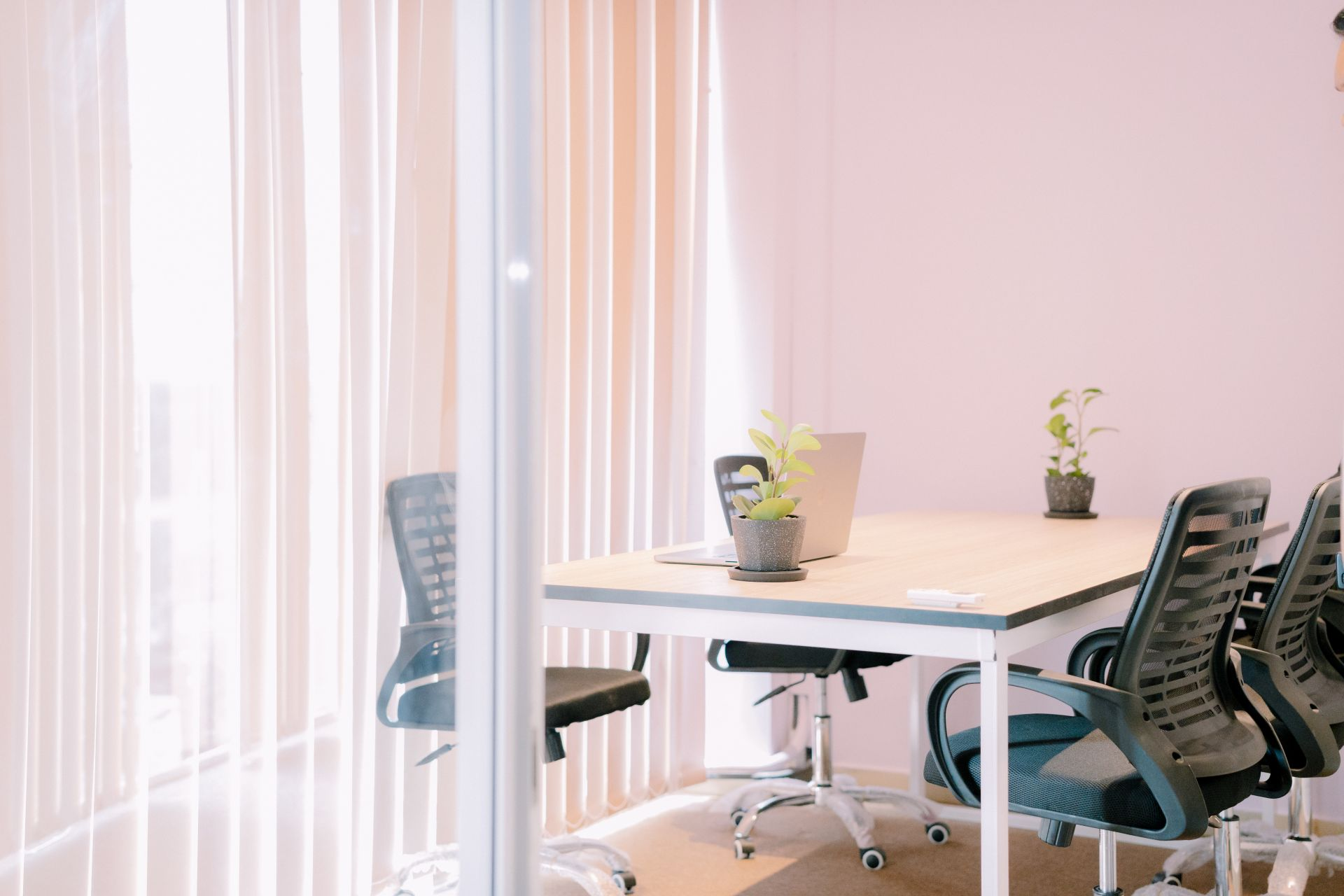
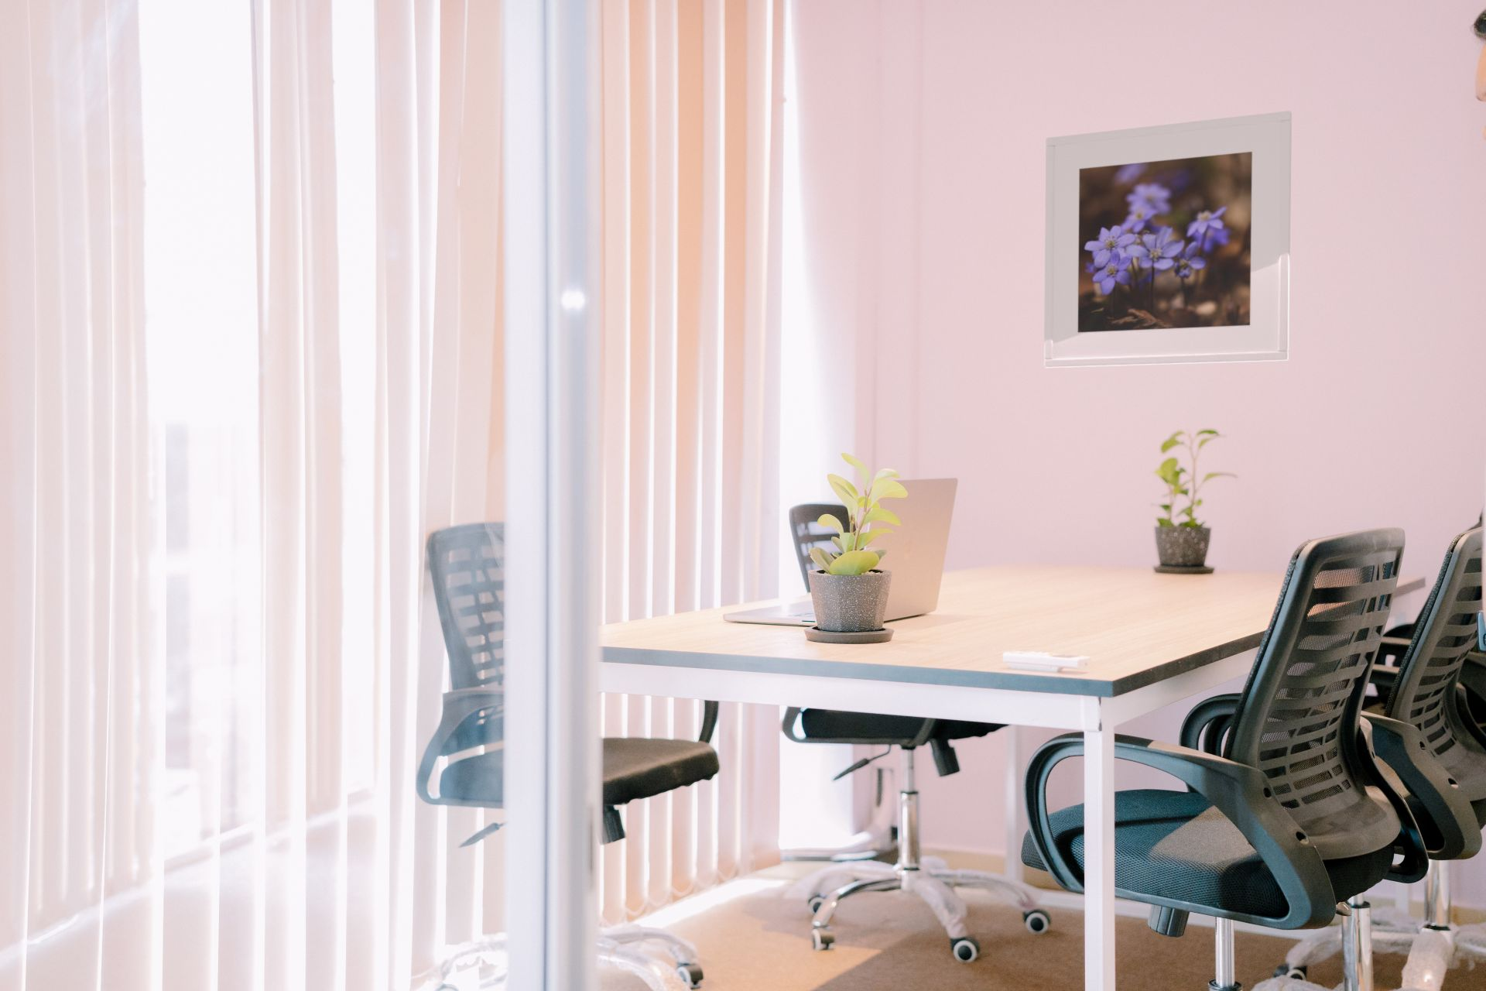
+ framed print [1044,109,1293,368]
